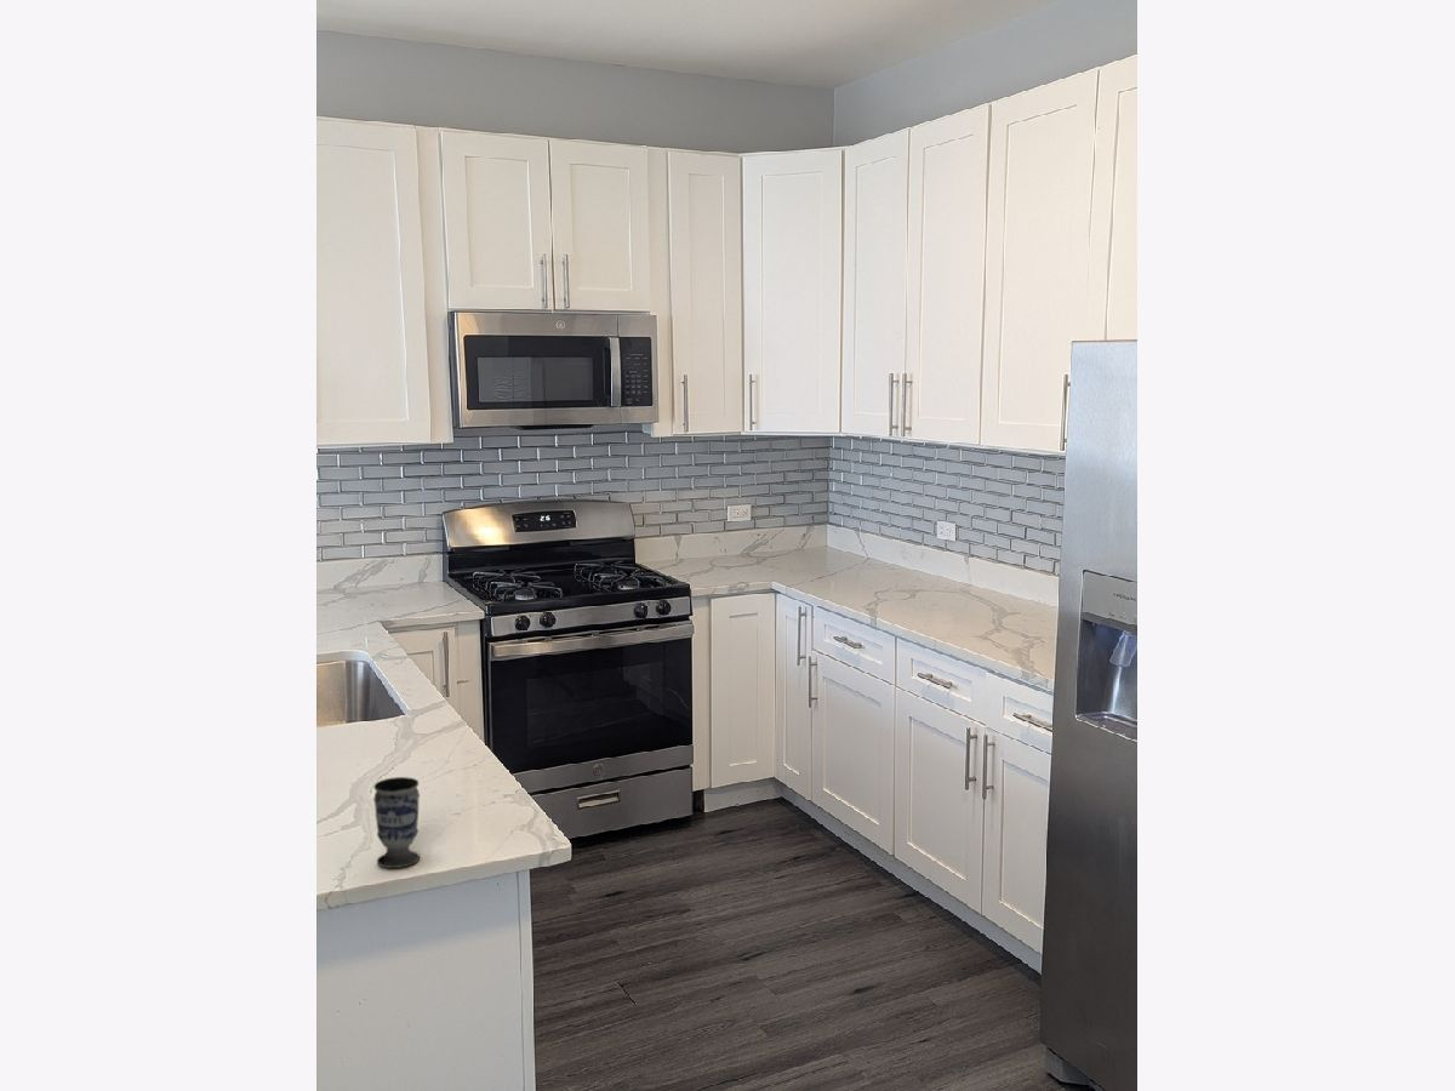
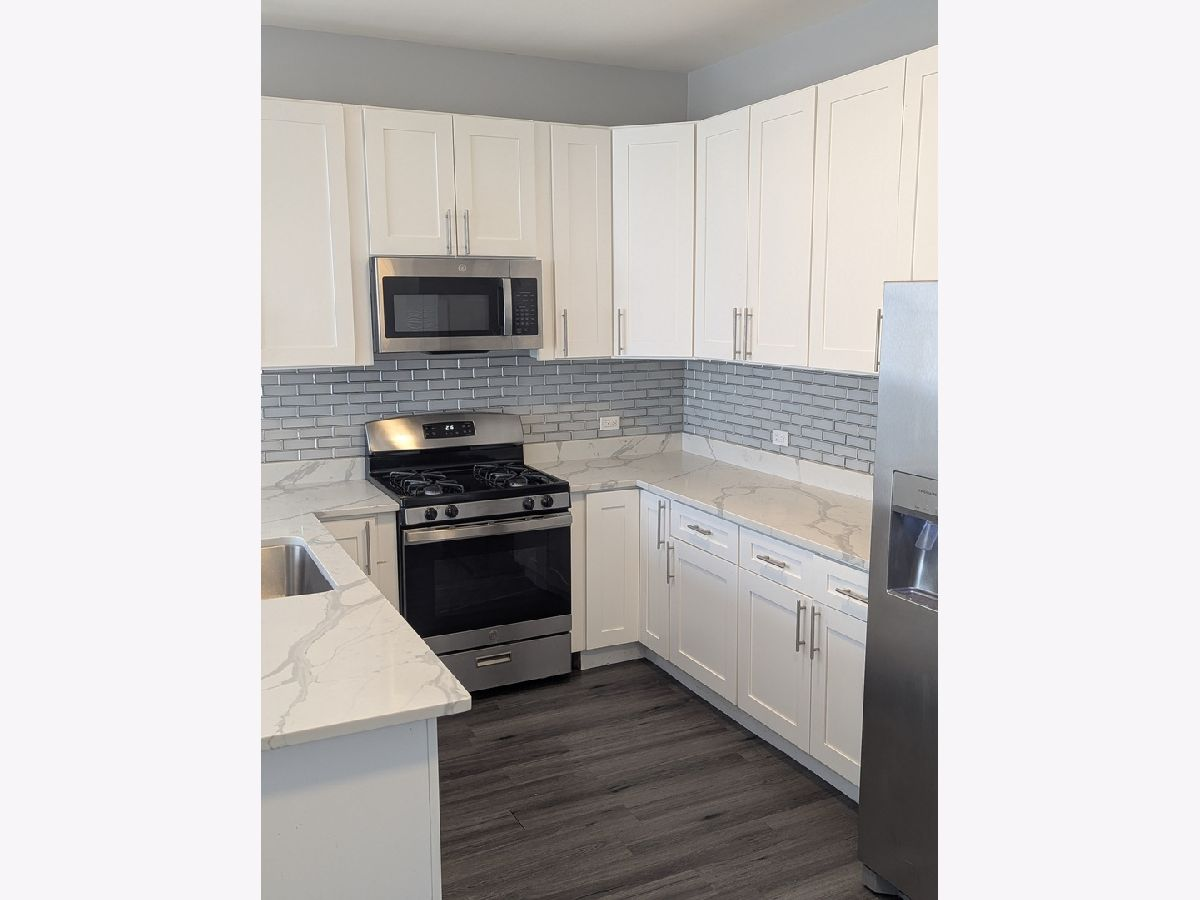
- cup [372,776,421,869]
